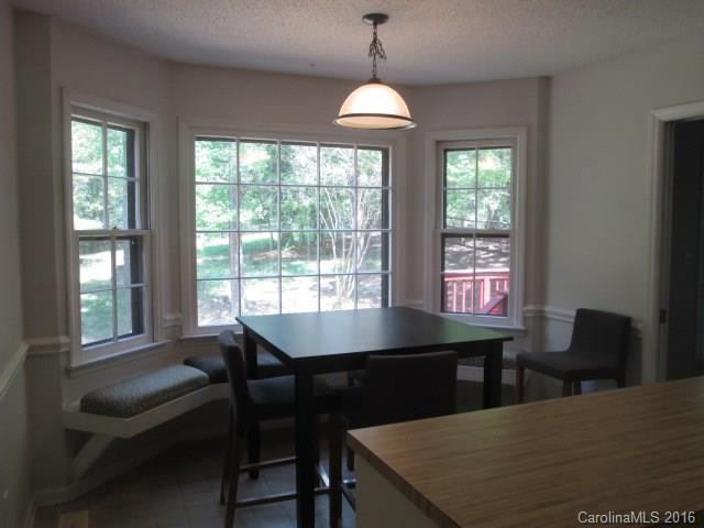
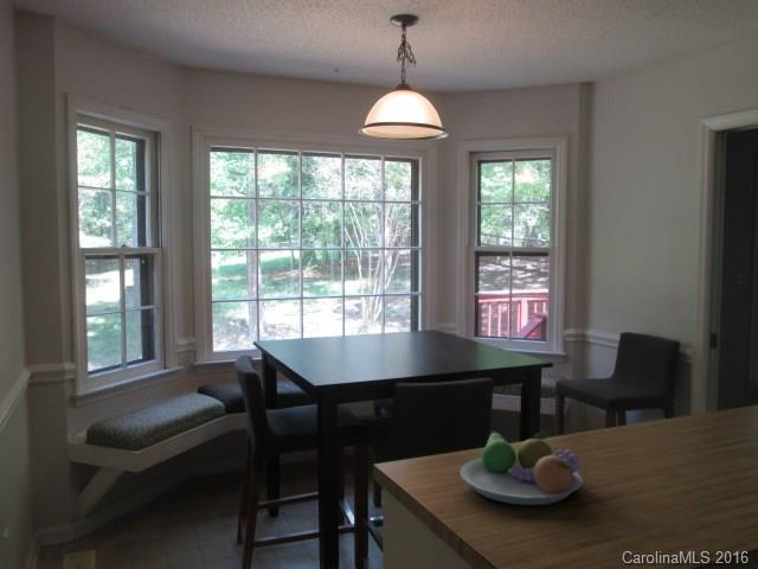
+ fruit bowl [458,429,584,506]
